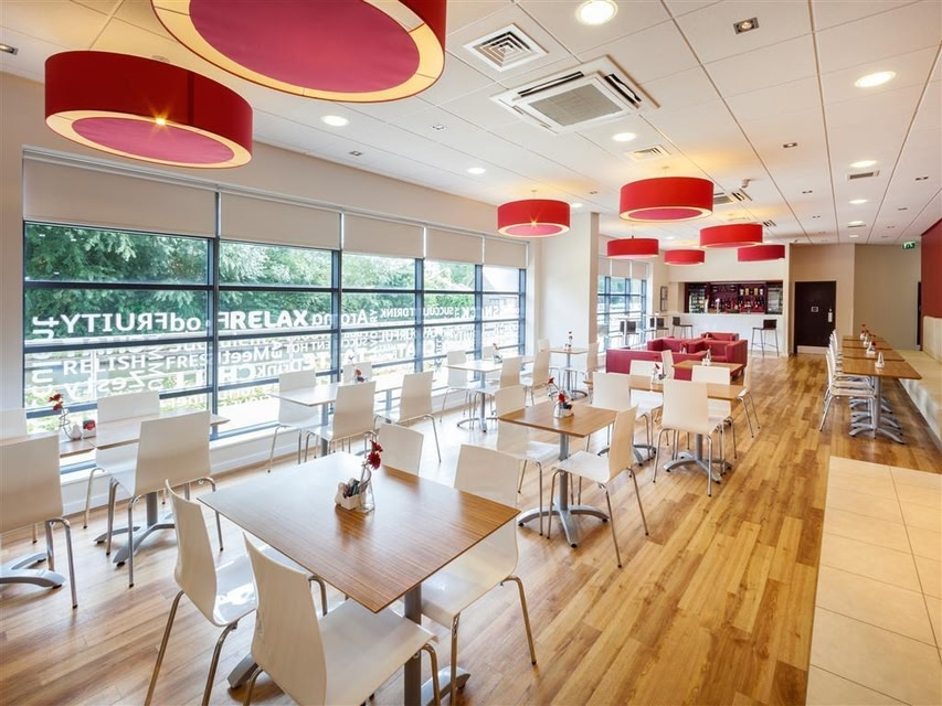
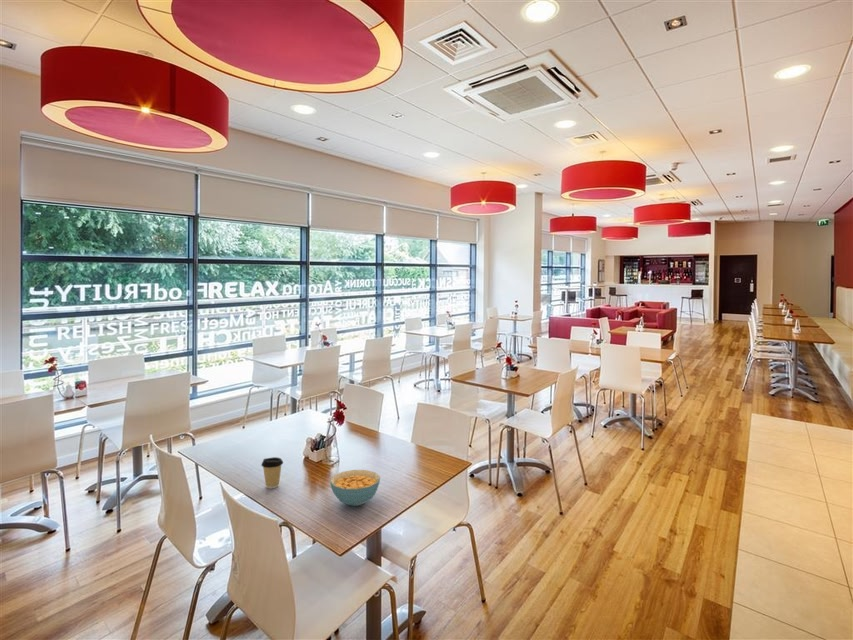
+ cereal bowl [329,469,381,507]
+ coffee cup [260,456,284,490]
